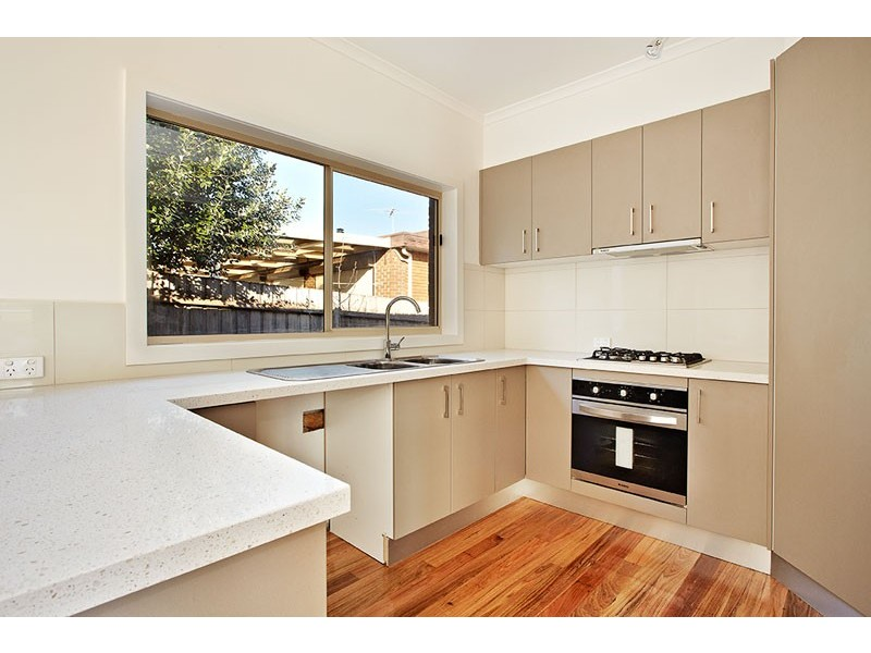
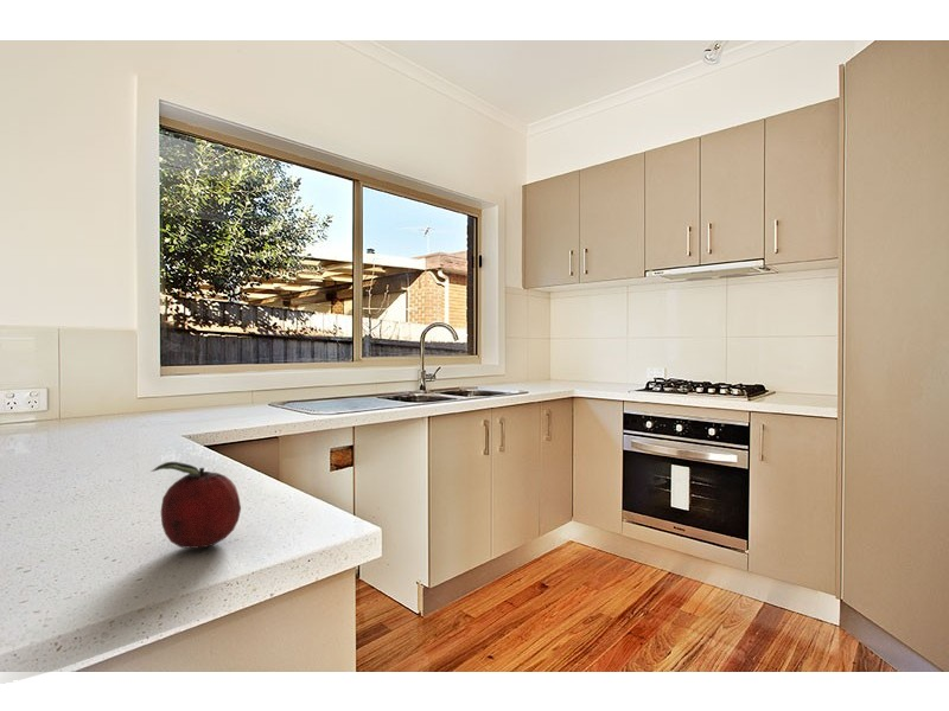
+ fruit [151,461,242,550]
